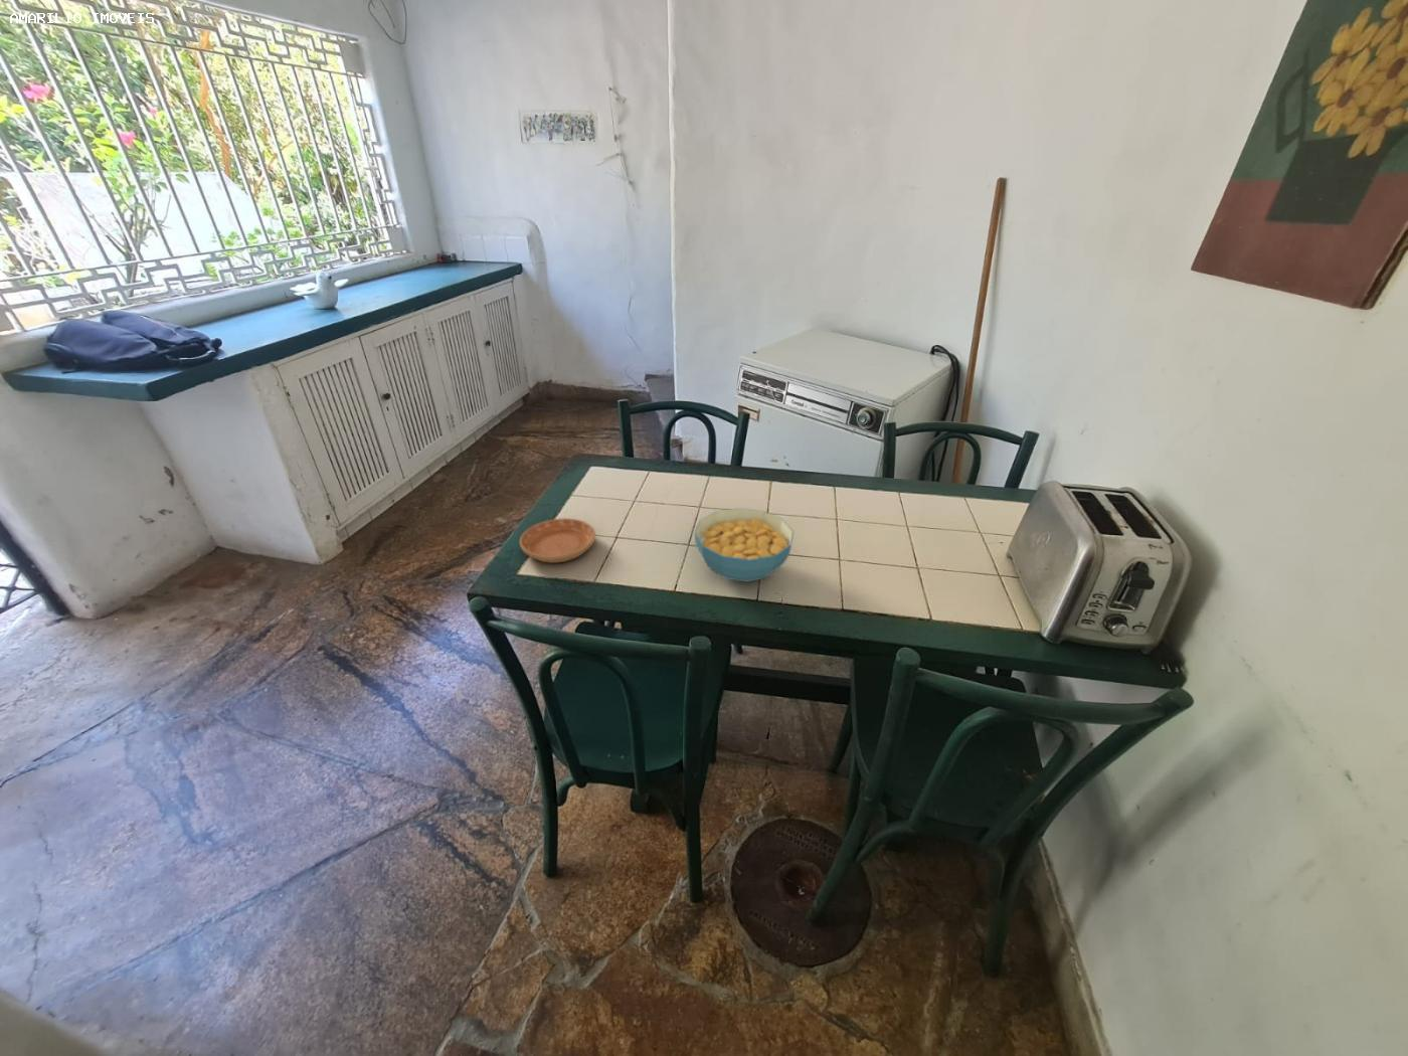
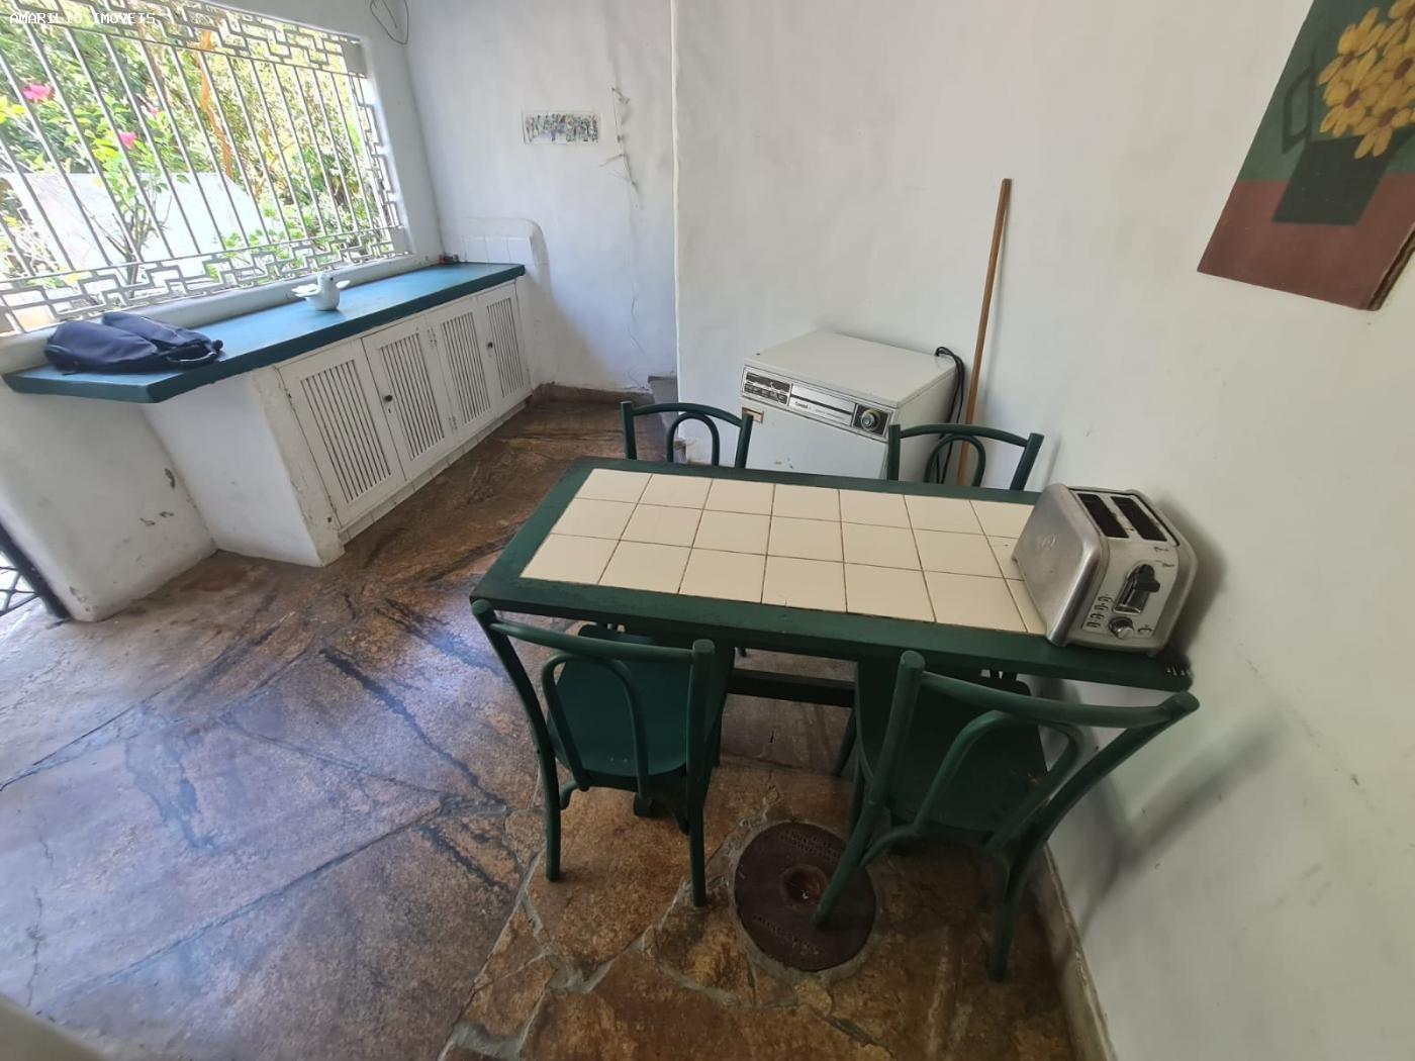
- cereal bowl [693,507,795,583]
- saucer [519,517,596,565]
